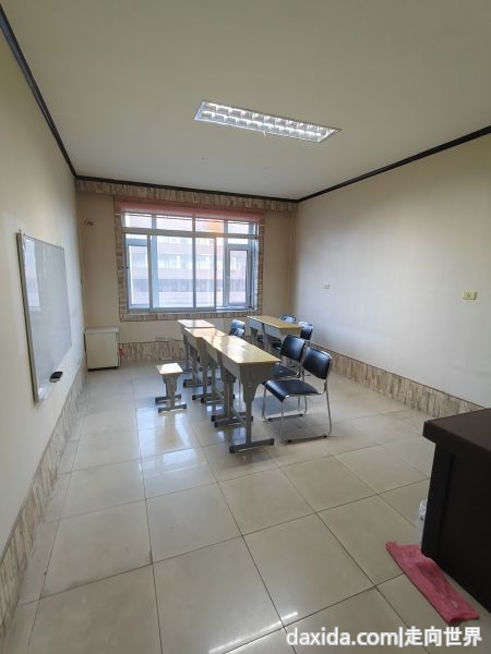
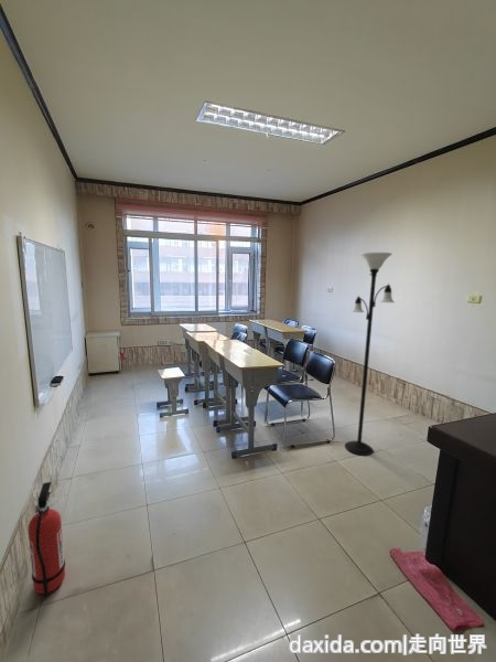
+ floor lamp [344,252,396,457]
+ fire extinguisher [28,481,66,599]
